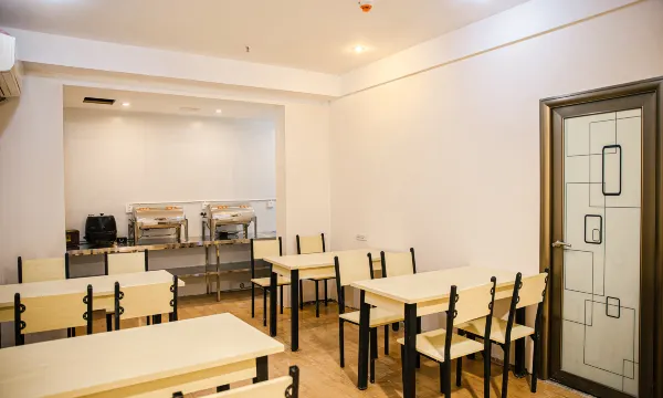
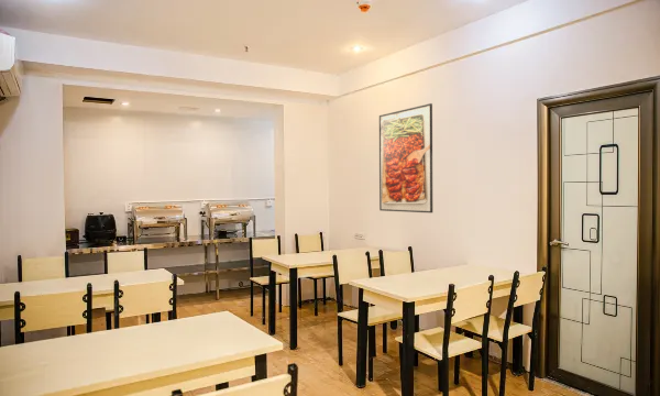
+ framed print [378,102,433,213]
